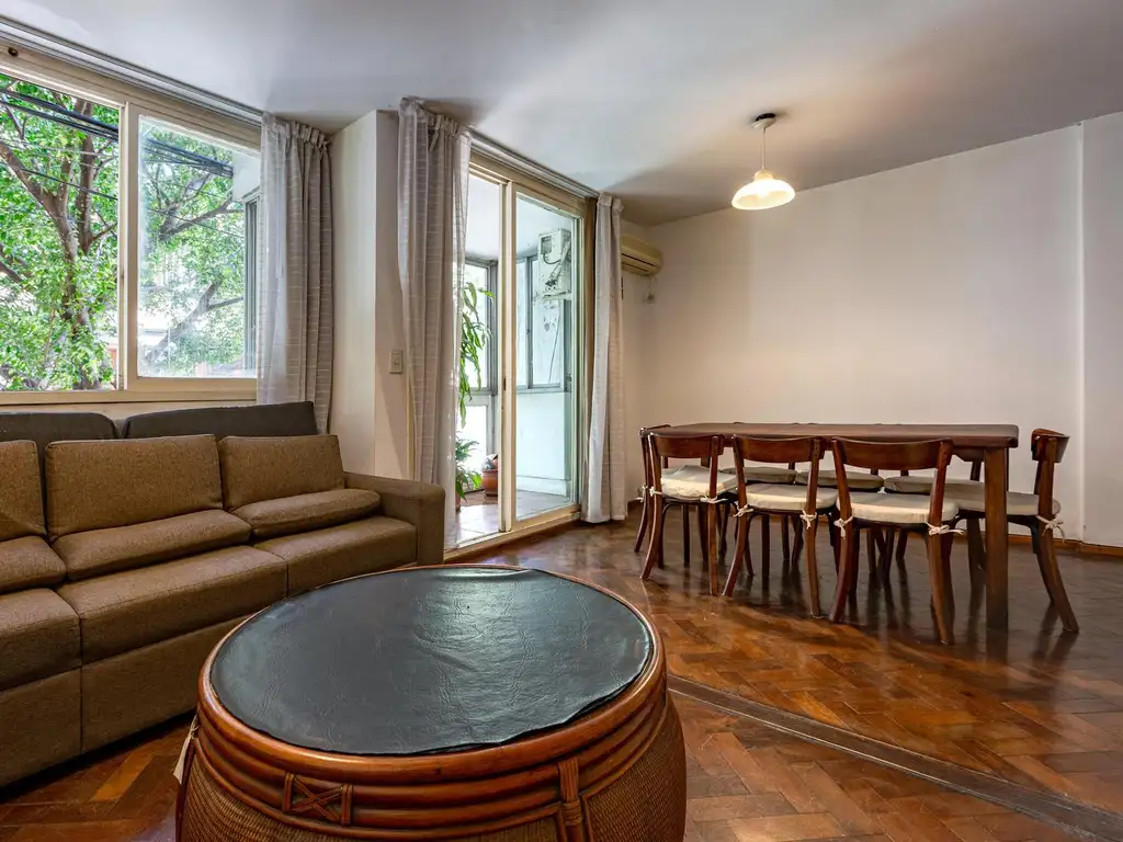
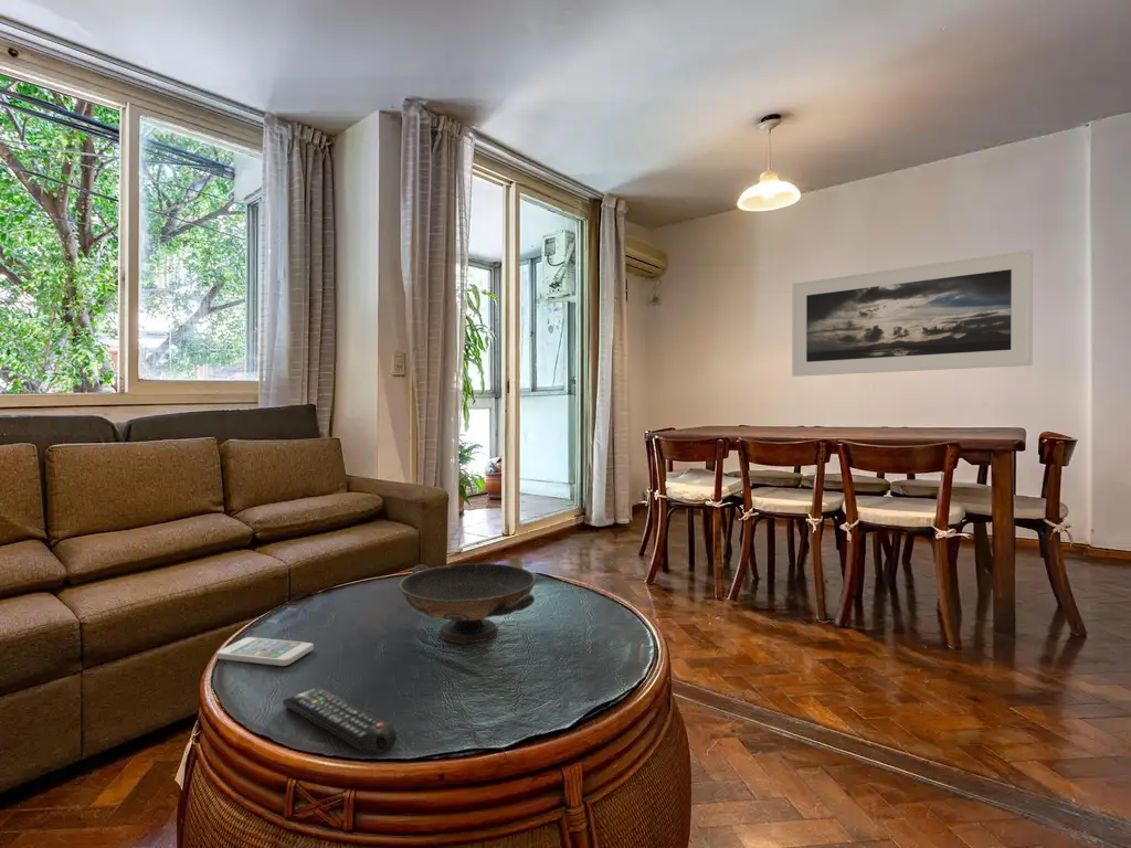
+ decorative bowl [398,562,537,644]
+ remote control [282,685,398,757]
+ smartphone [215,636,315,667]
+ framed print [791,248,1034,378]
